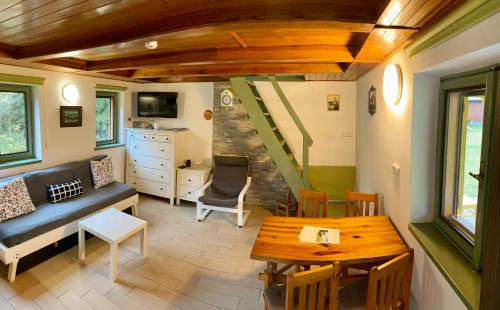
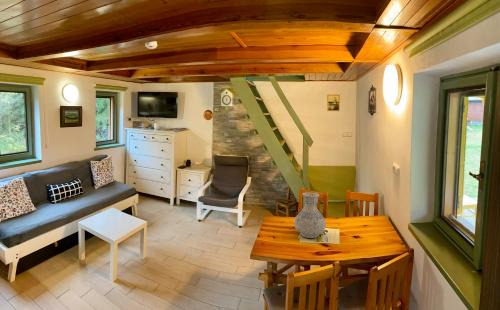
+ vase [293,192,327,239]
